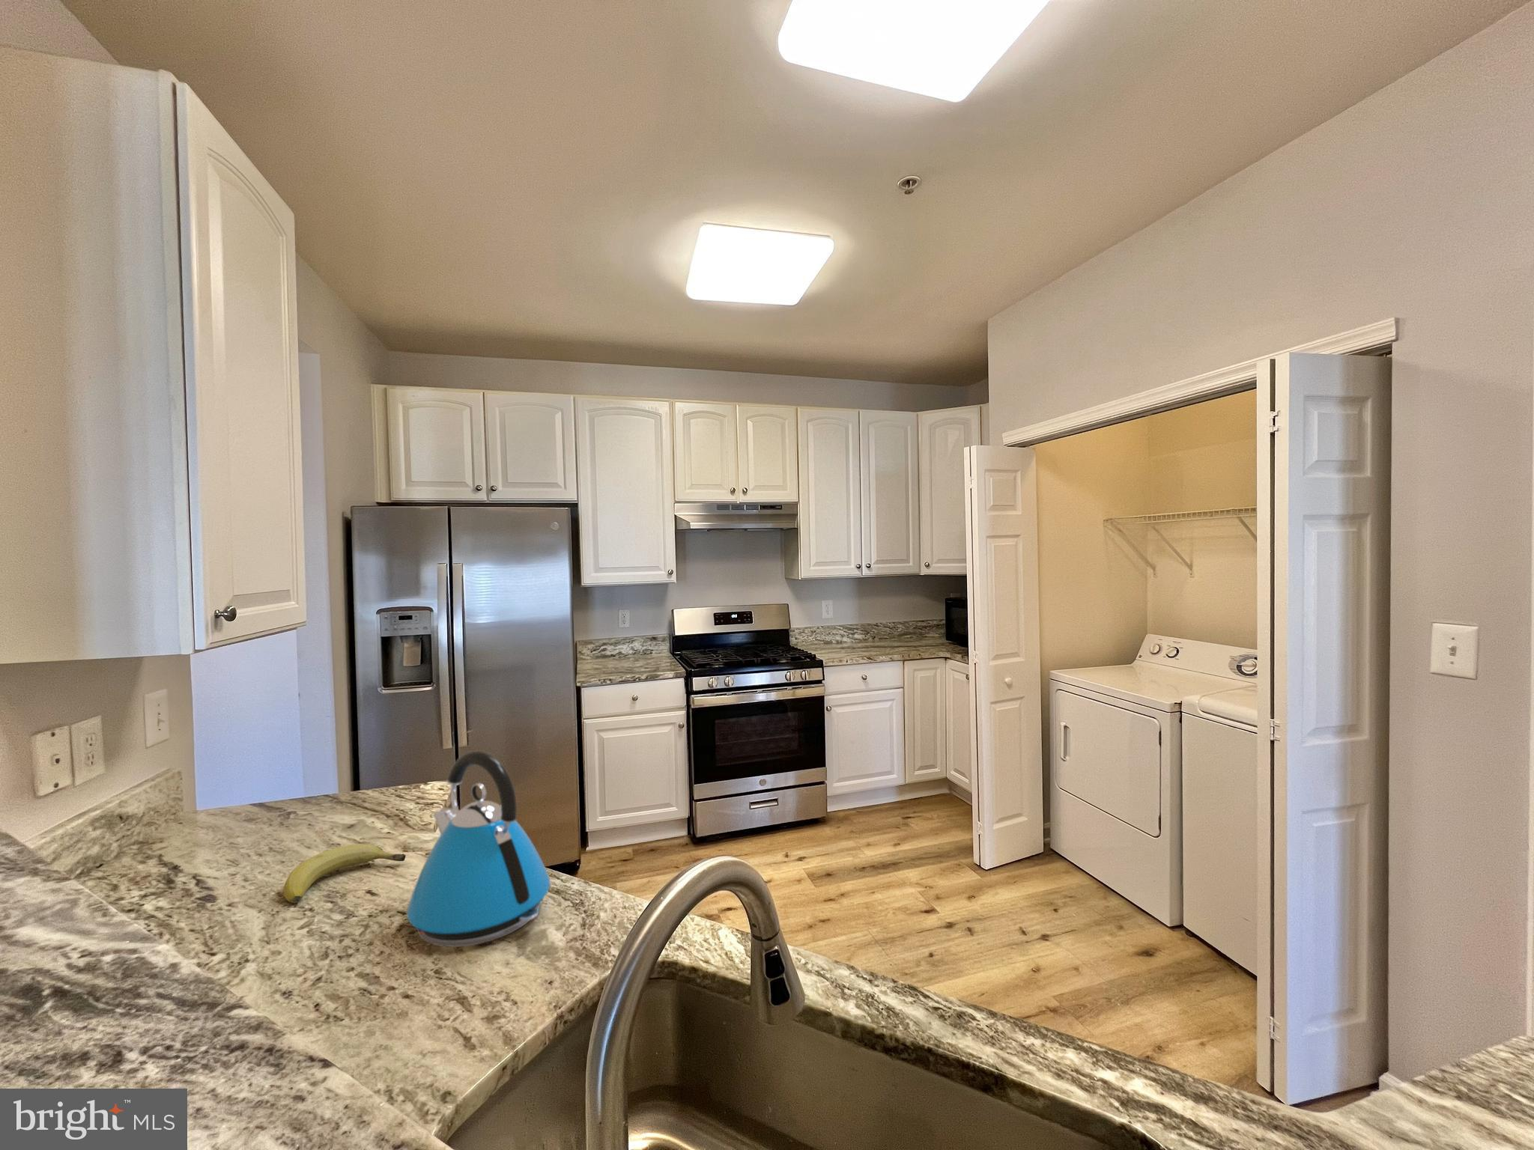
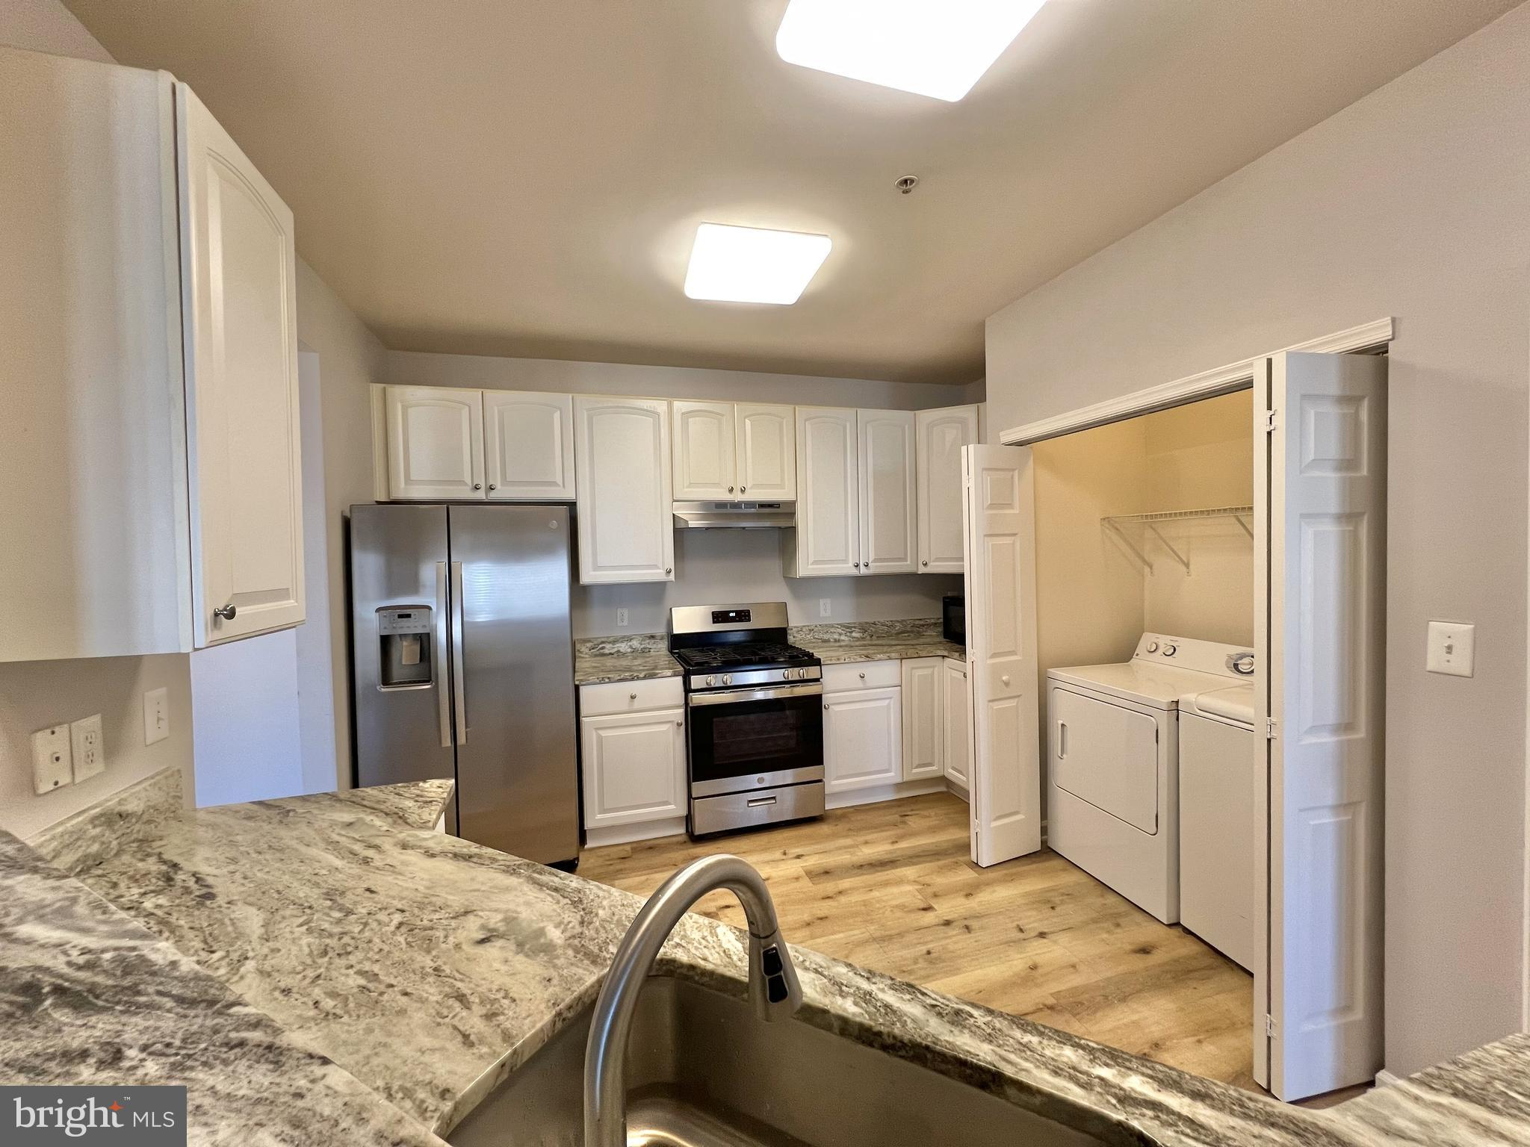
- kettle [406,750,551,948]
- fruit [283,843,406,904]
